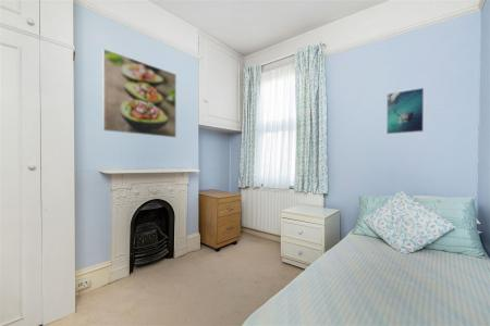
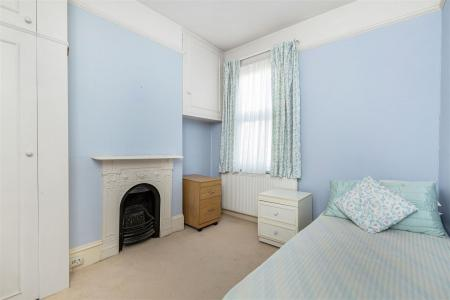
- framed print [385,87,425,135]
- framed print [101,48,177,139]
